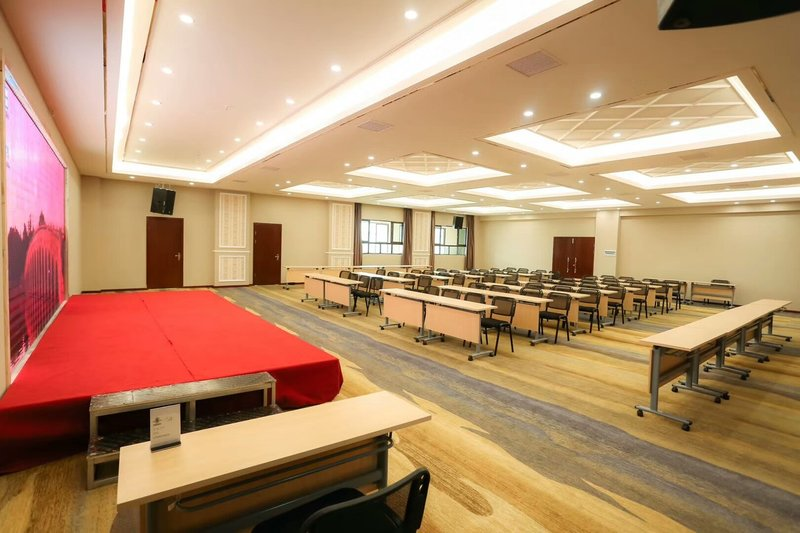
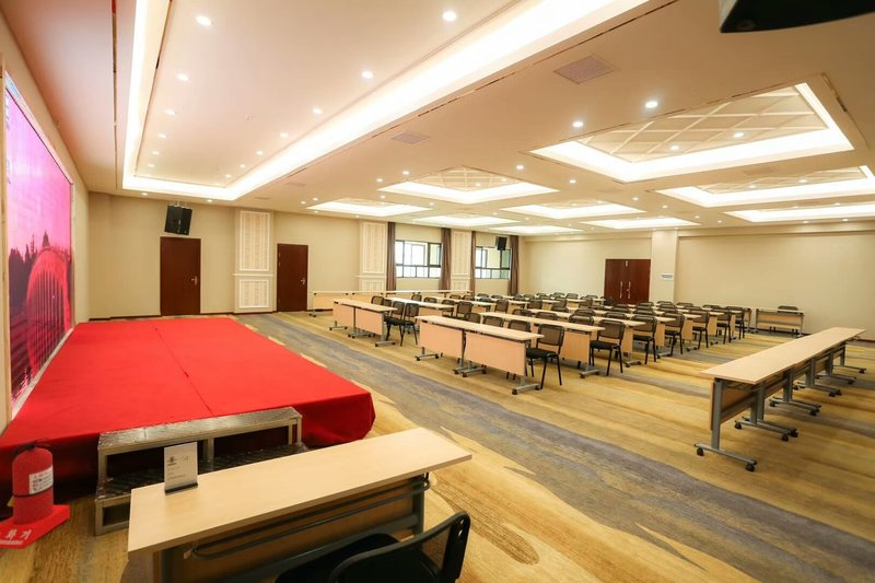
+ fire extinguisher [0,436,71,549]
